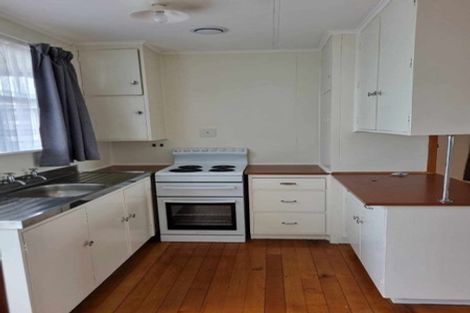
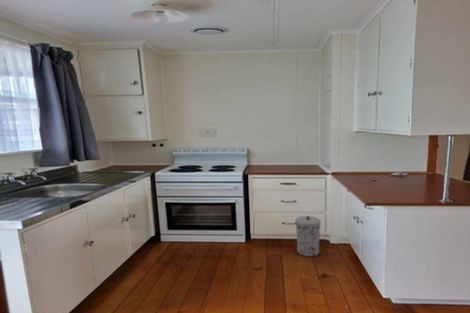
+ trash can [294,215,322,258]
